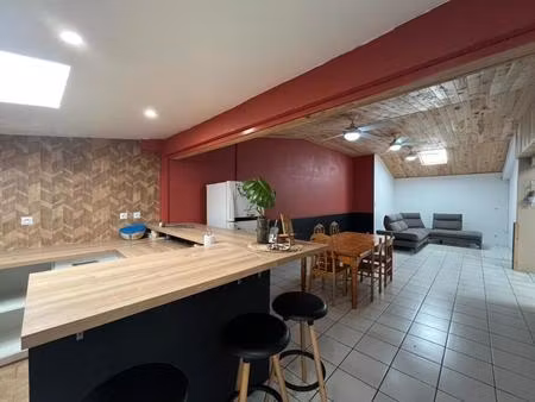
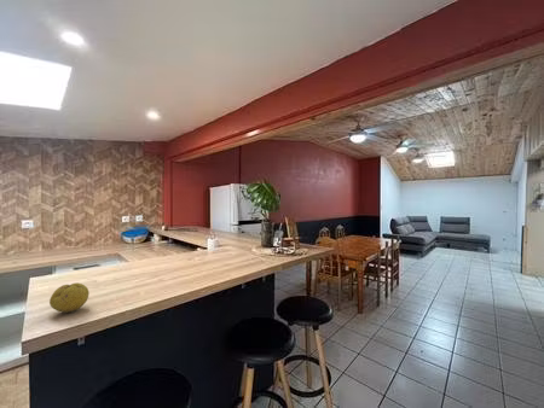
+ fruit [48,282,91,314]
